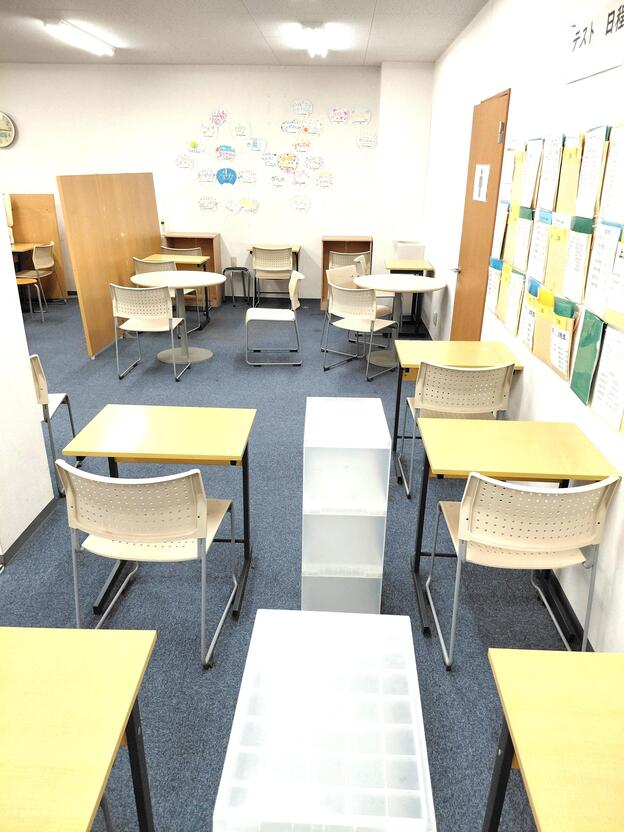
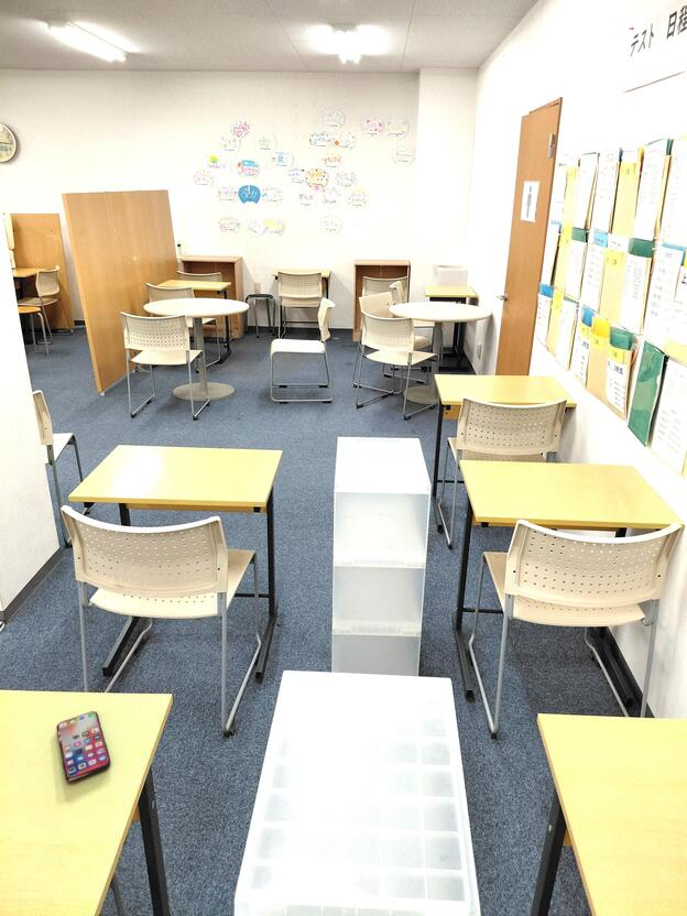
+ smartphone [55,710,111,783]
